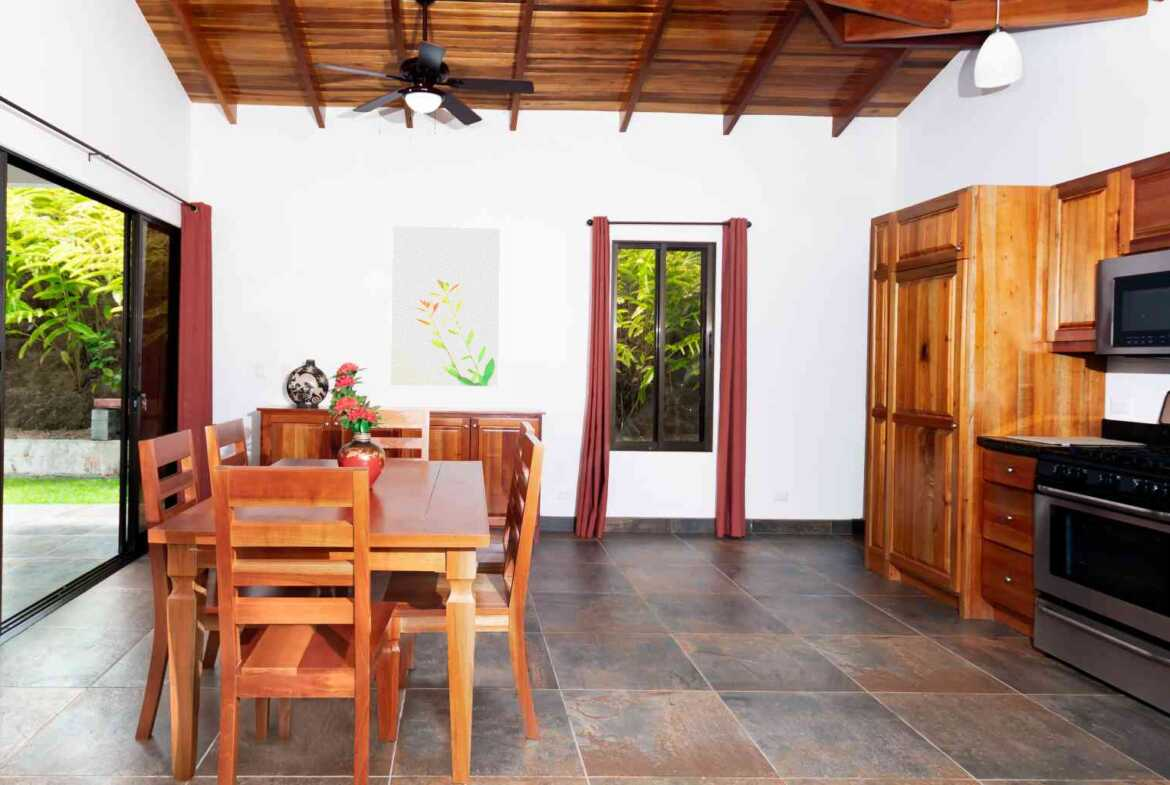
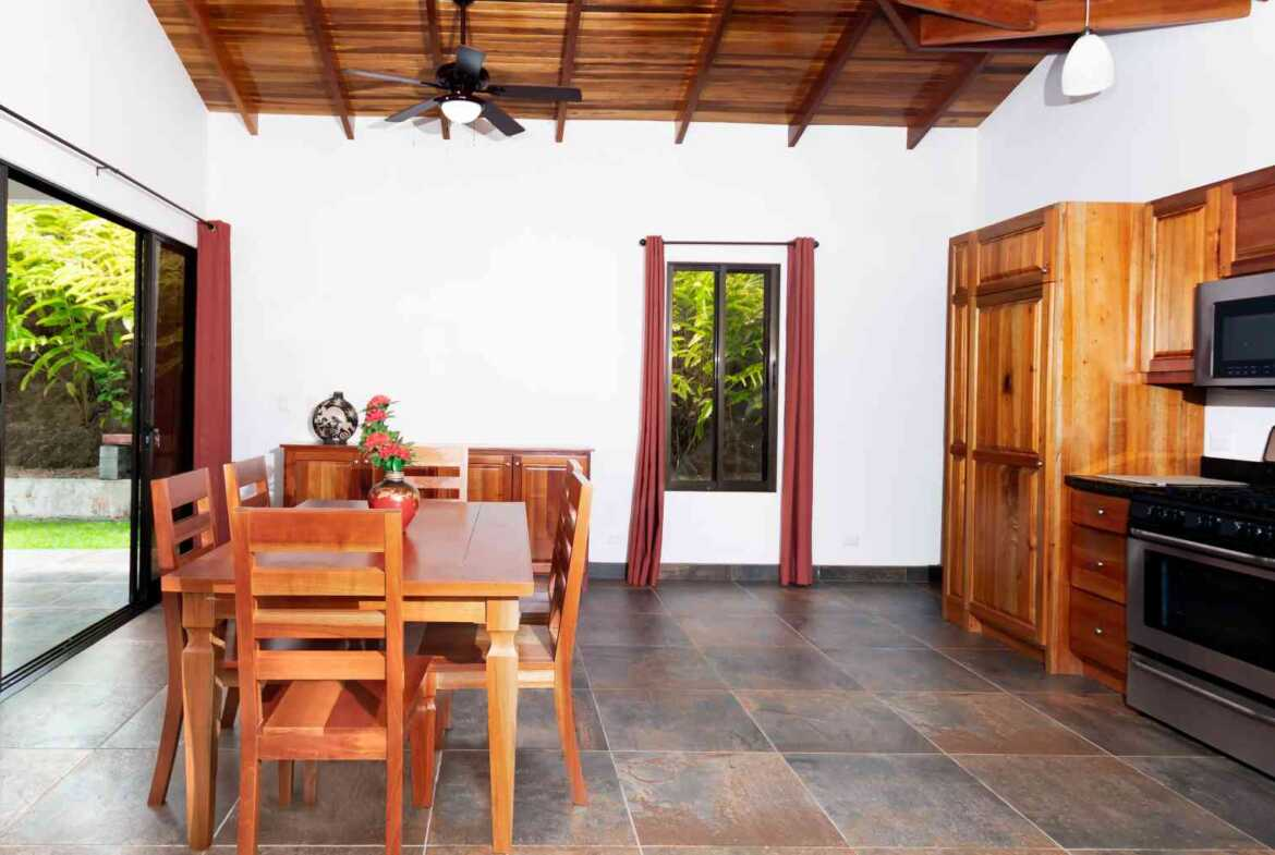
- wall art [390,225,501,387]
